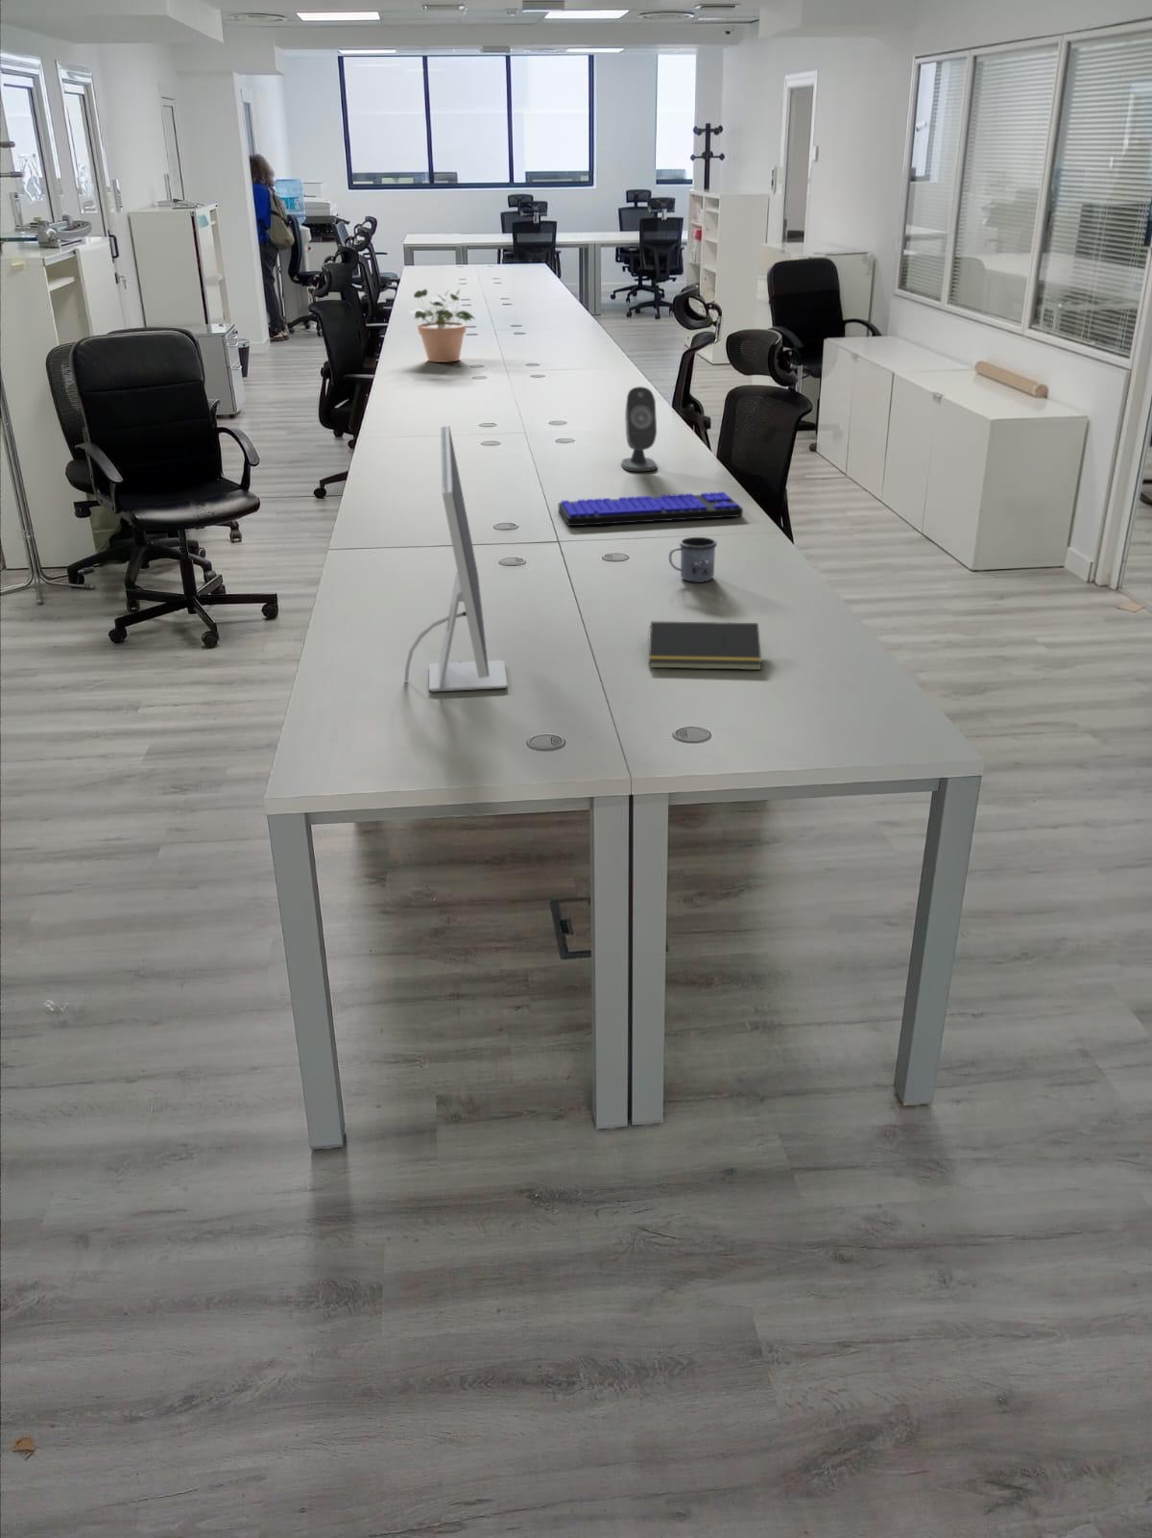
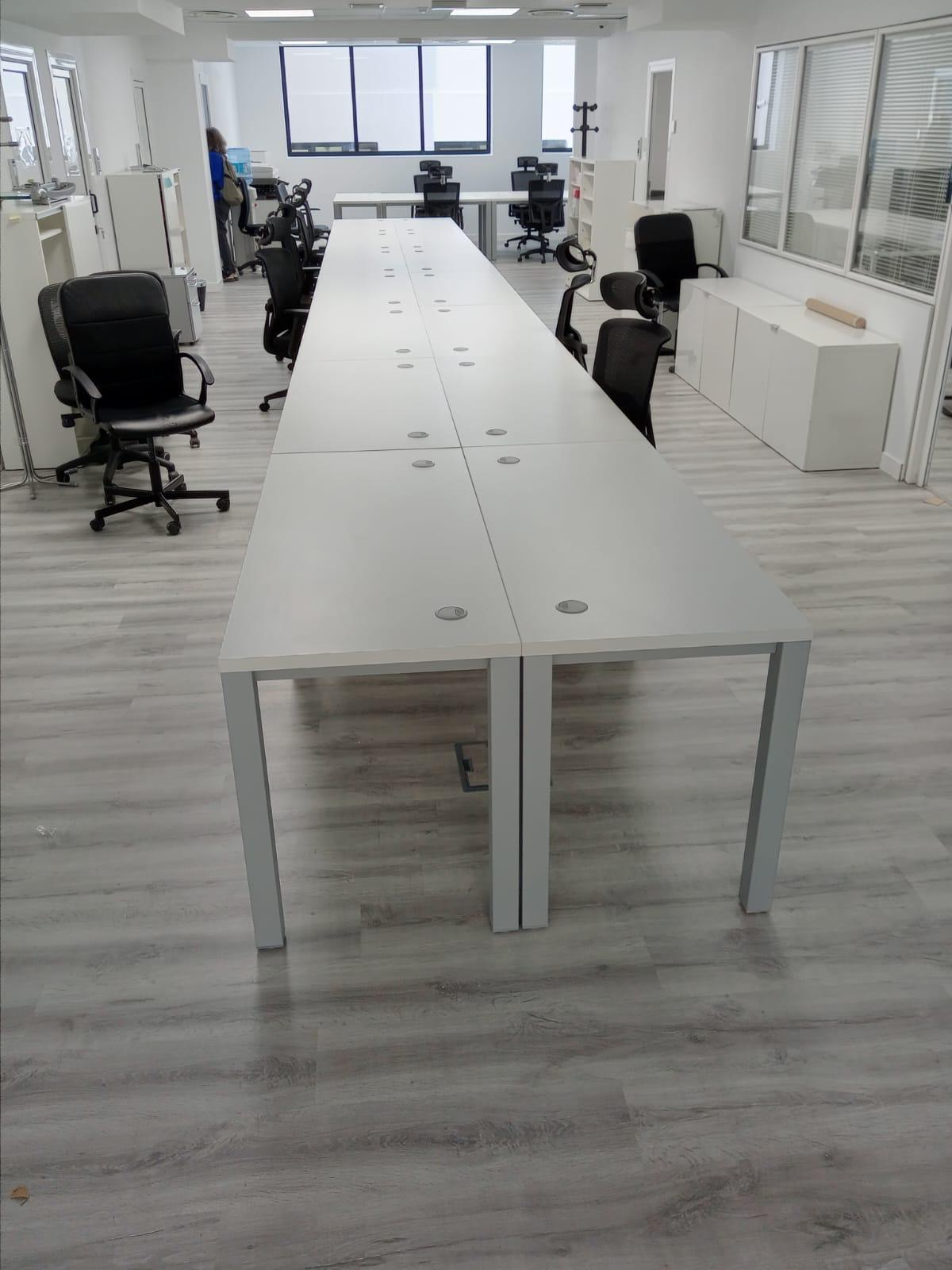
- computer monitor [403,425,508,693]
- notepad [646,620,762,671]
- keyboard [557,492,744,527]
- speaker [620,385,657,472]
- mug [668,536,718,584]
- potted plant [408,287,477,363]
